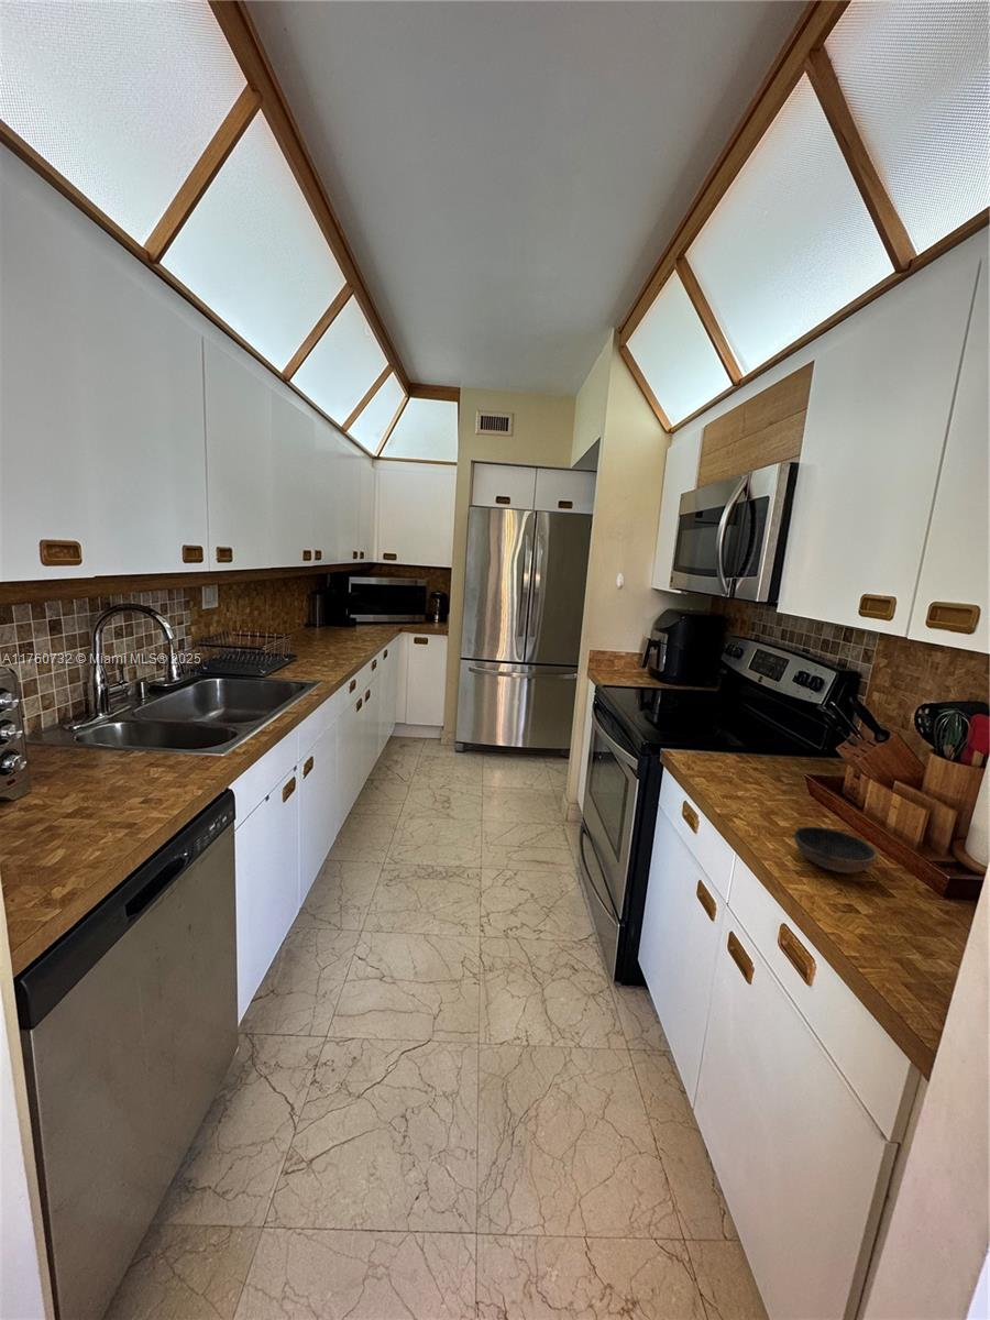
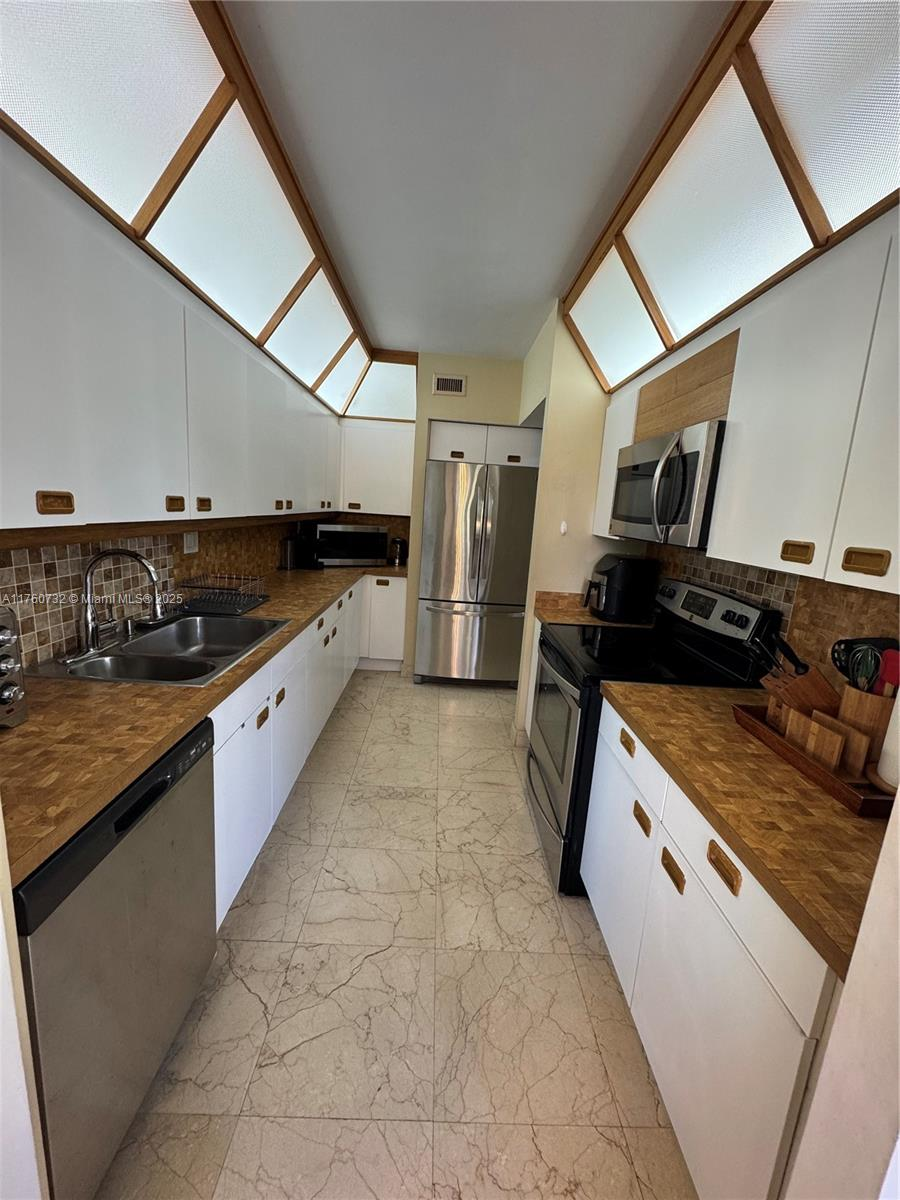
- bowl [793,826,879,873]
